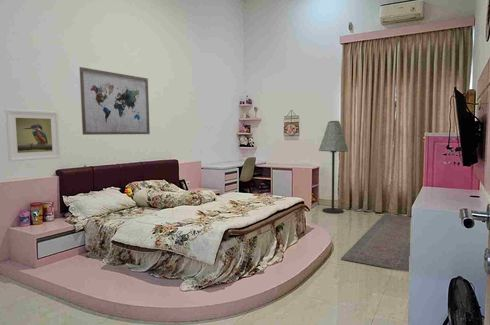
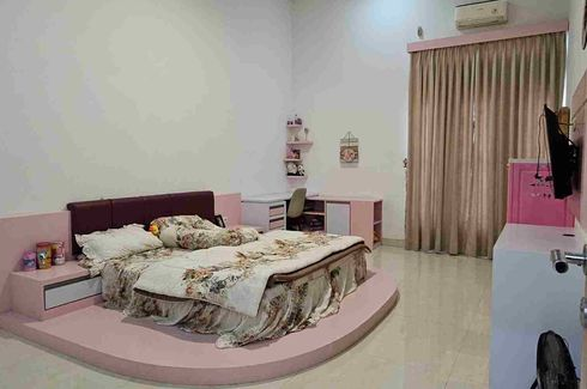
- floor lamp [318,120,349,215]
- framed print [4,108,61,162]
- wall art [78,66,151,136]
- rug [340,213,412,273]
